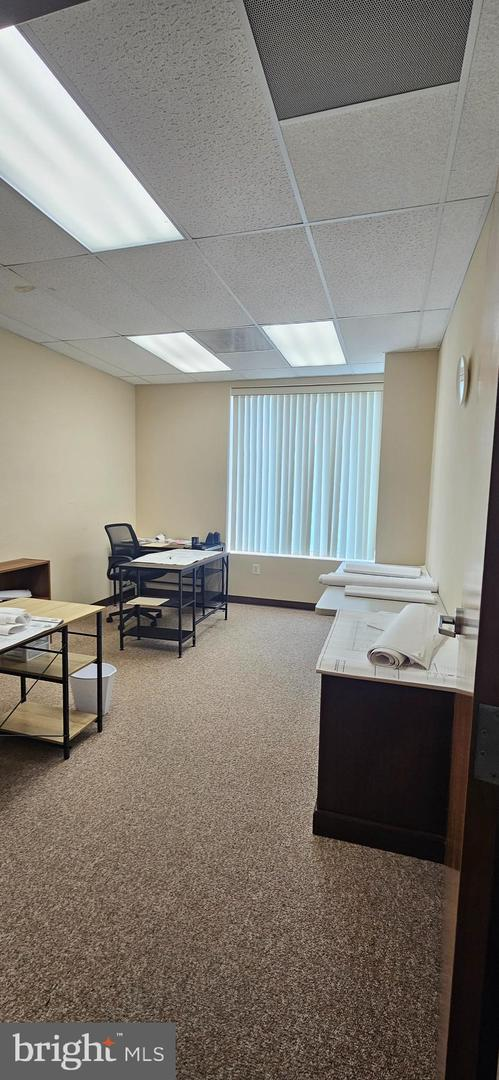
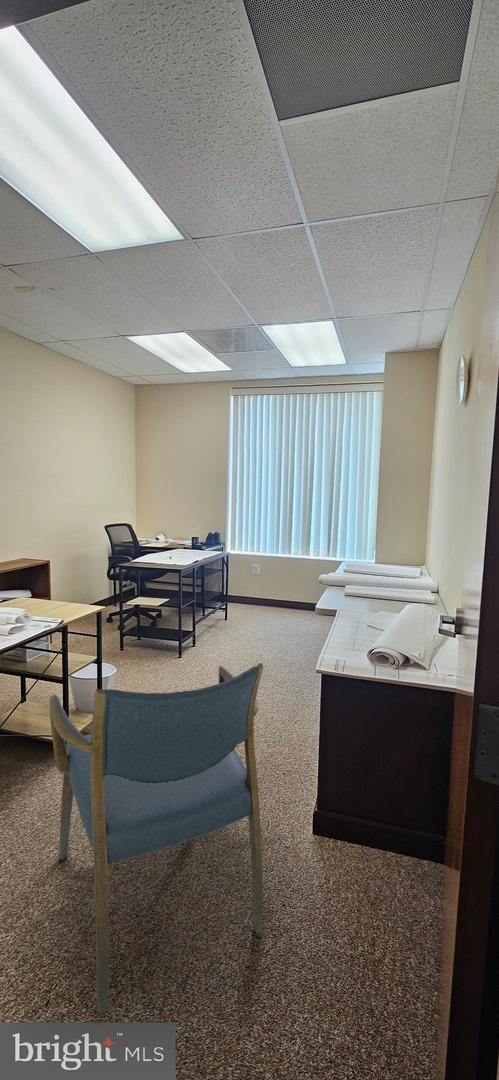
+ armchair [48,662,264,1013]
